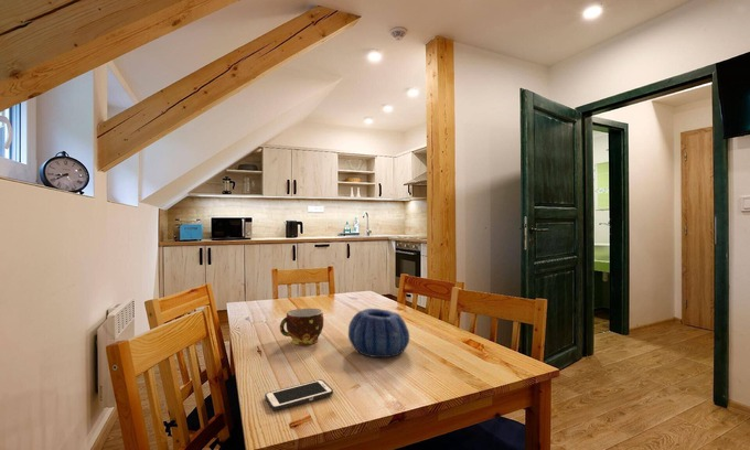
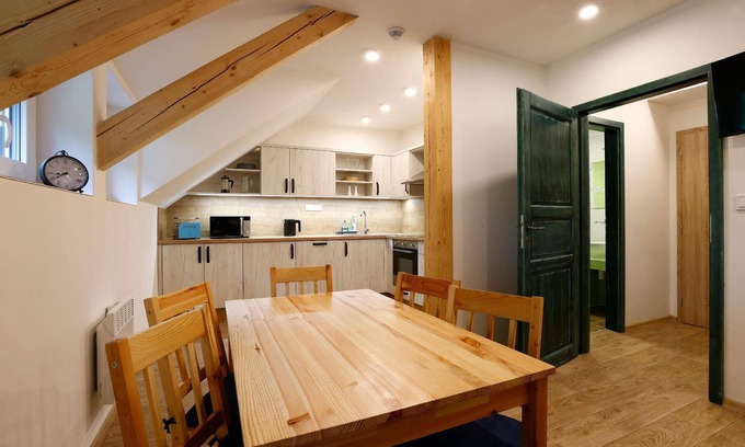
- cup [279,307,324,346]
- decorative bowl [347,308,410,358]
- cell phone [264,378,334,411]
